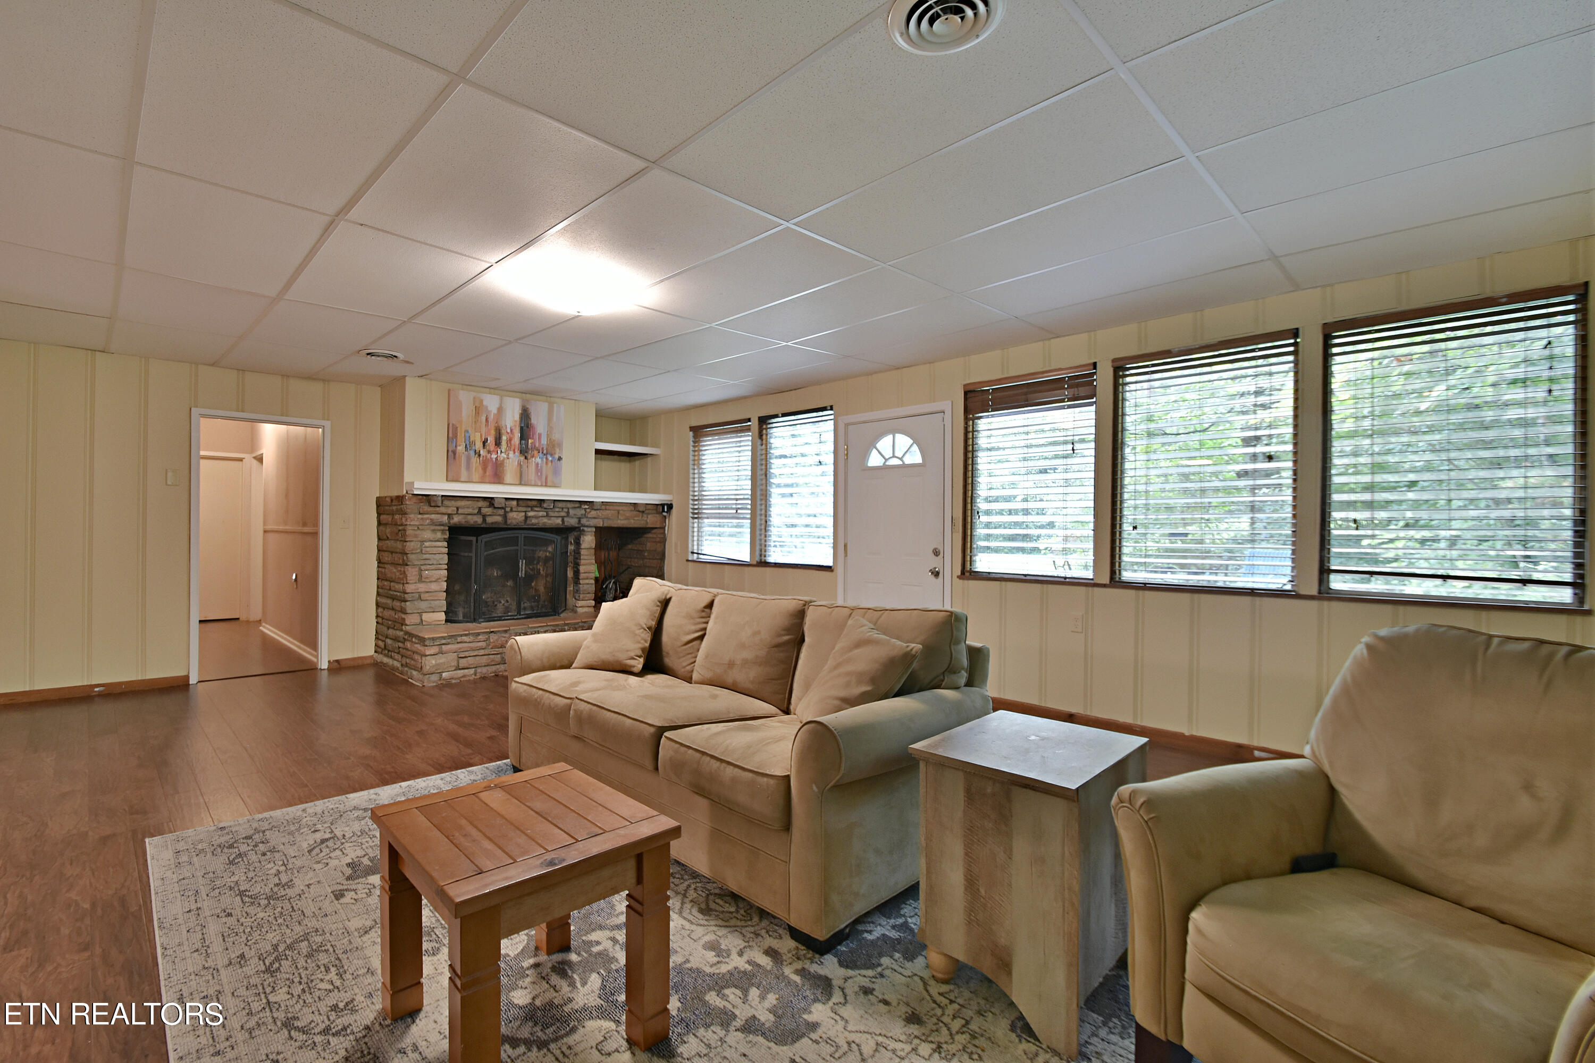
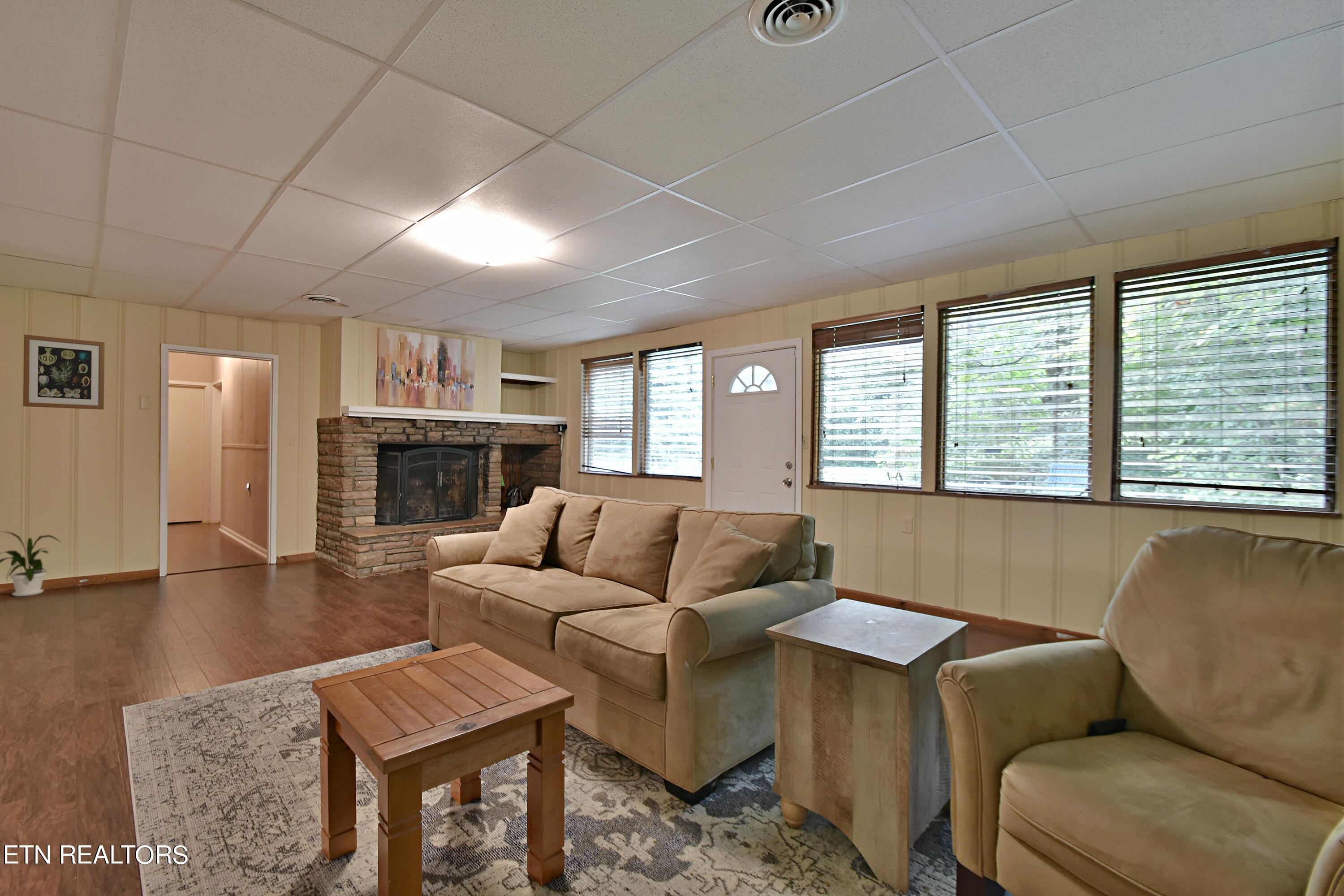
+ house plant [0,531,62,597]
+ wall art [23,334,105,410]
